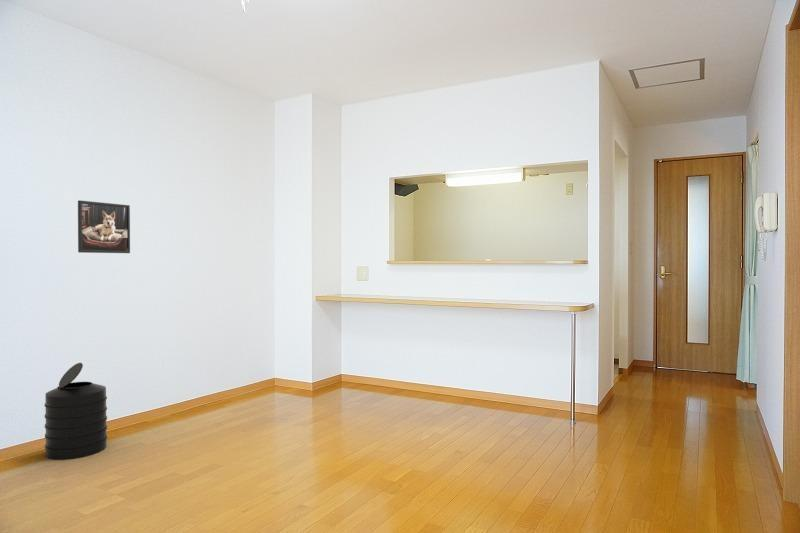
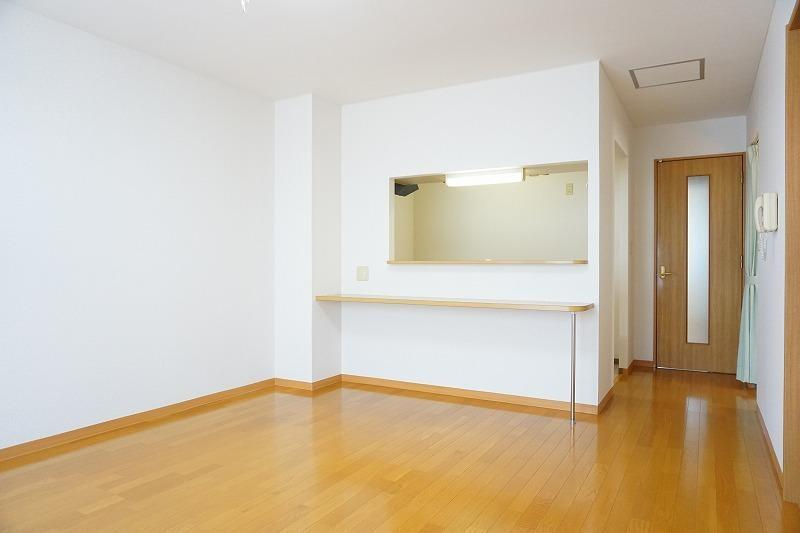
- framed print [77,199,131,254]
- trash can [43,362,108,461]
